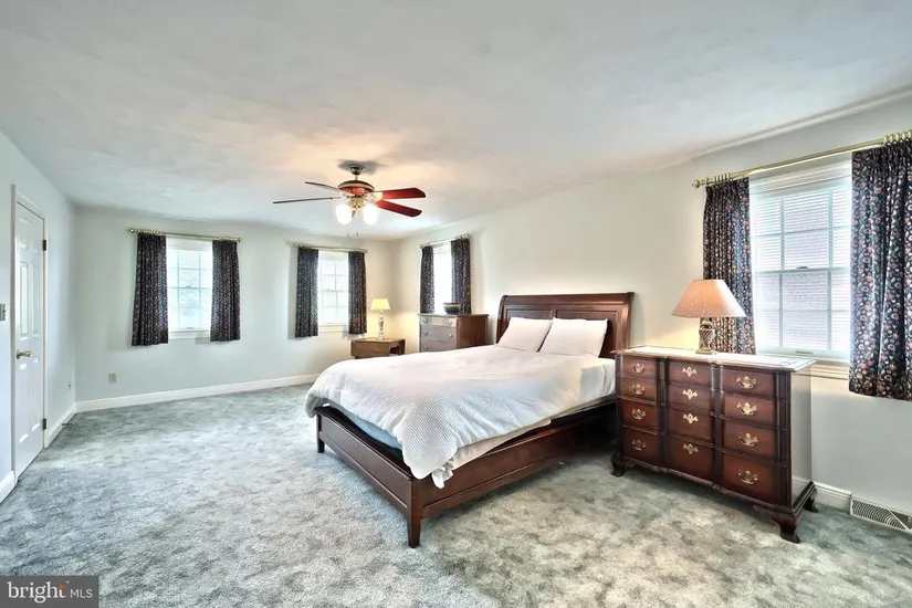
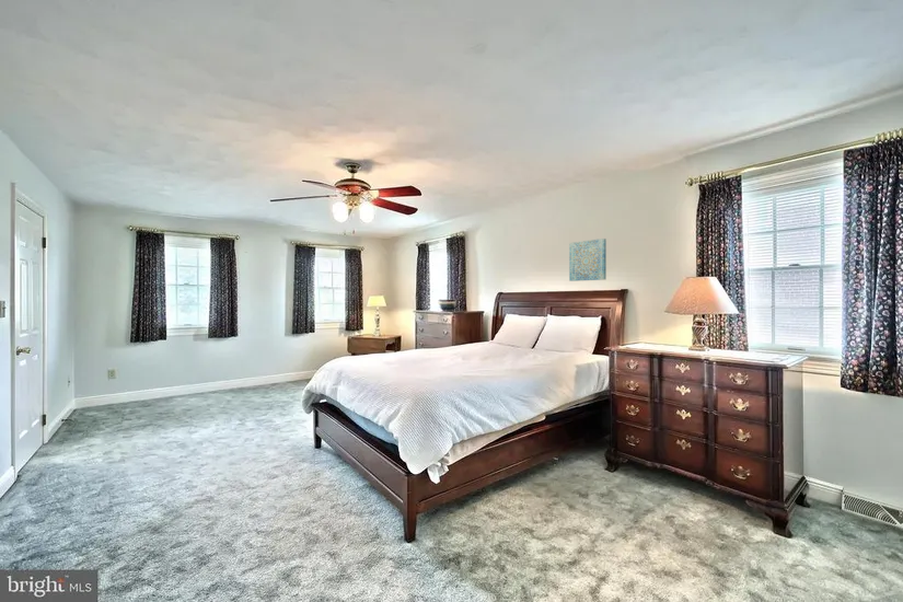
+ wall art [568,238,607,282]
